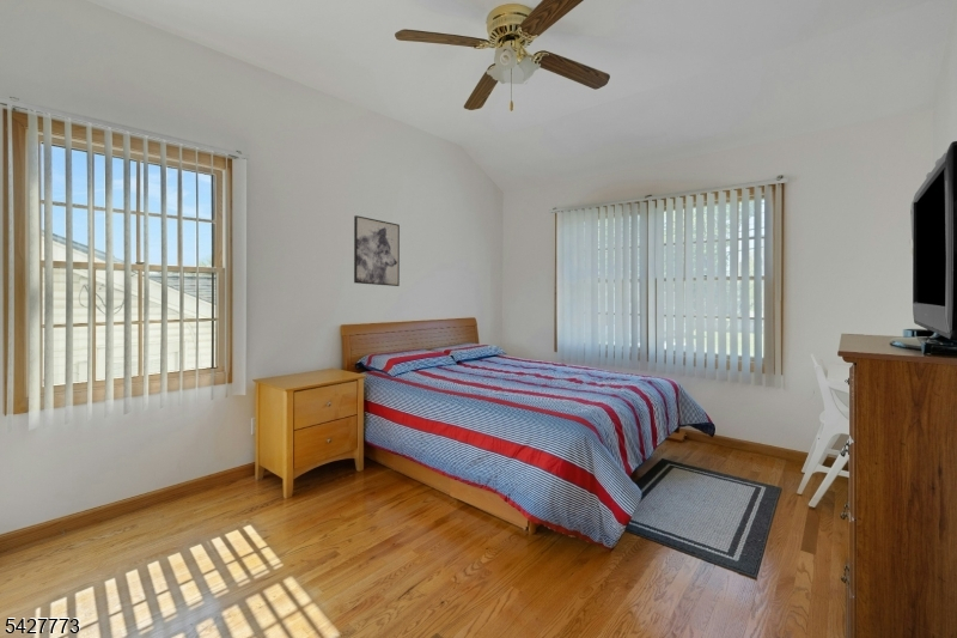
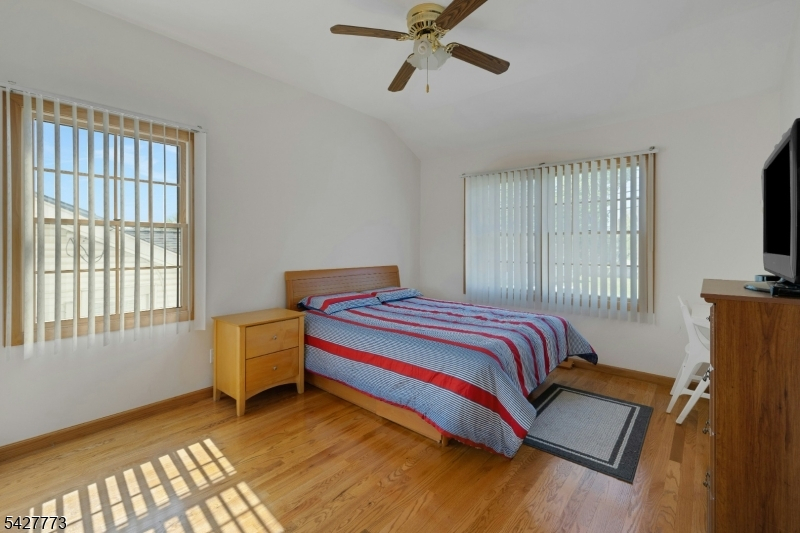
- wall art [353,214,401,287]
